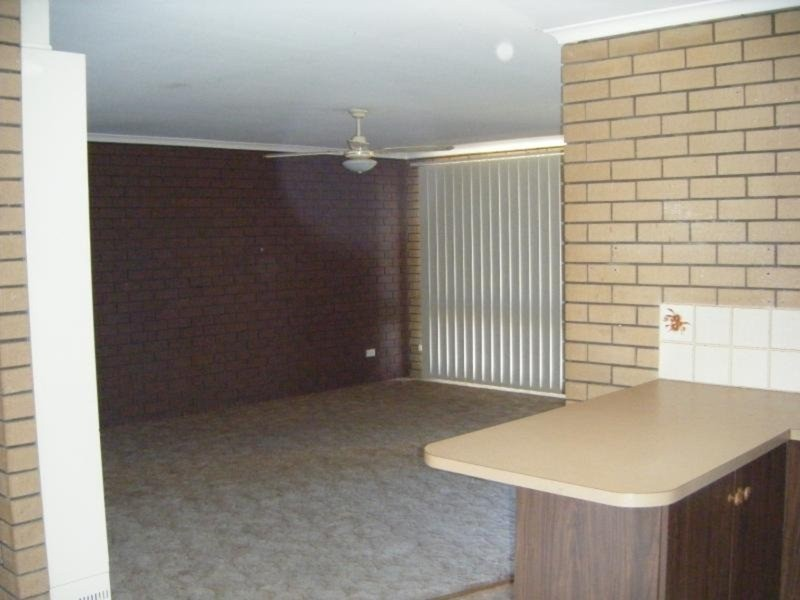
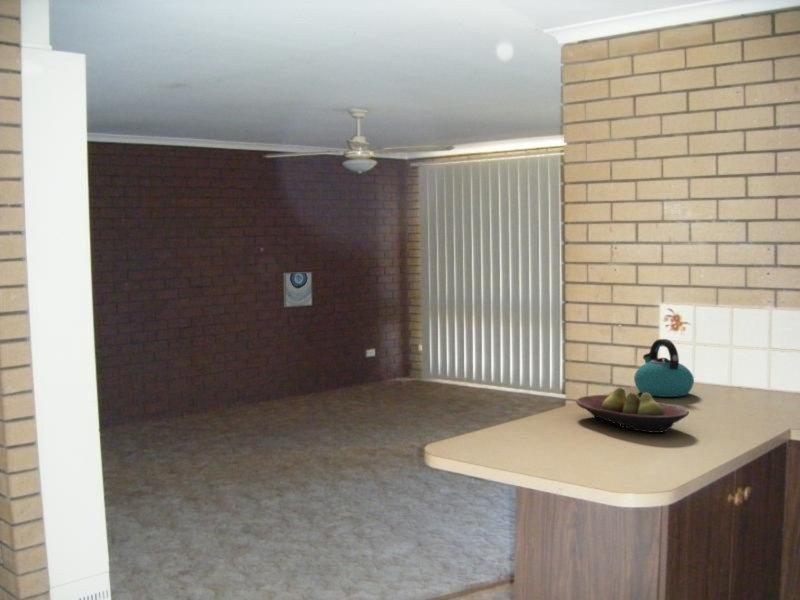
+ wall art [283,271,313,308]
+ fruit bowl [575,386,690,434]
+ kettle [633,338,695,398]
